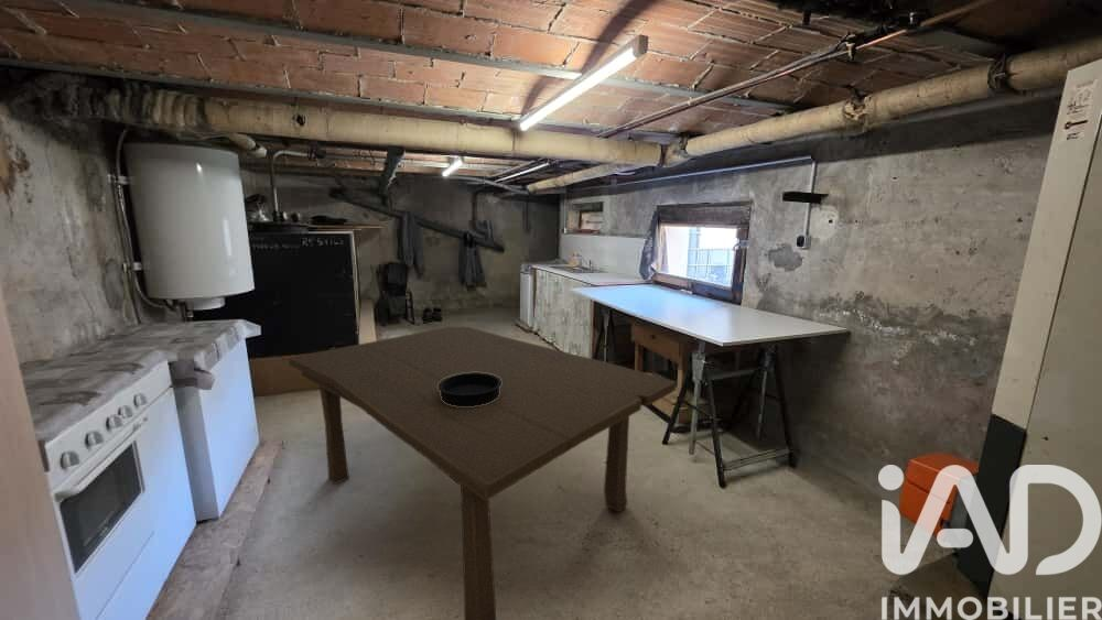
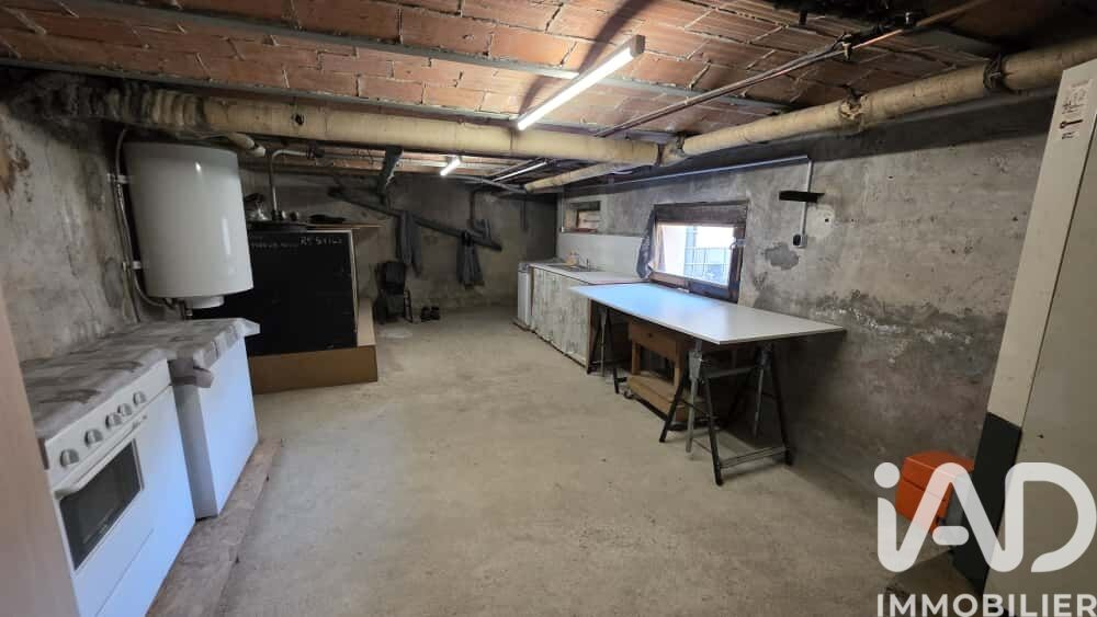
- dining table [288,326,677,620]
- baking pan [437,372,501,406]
